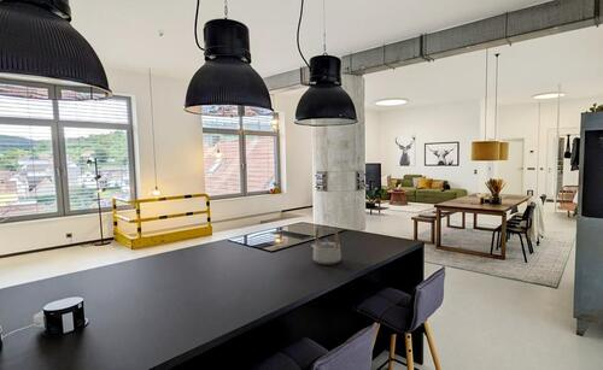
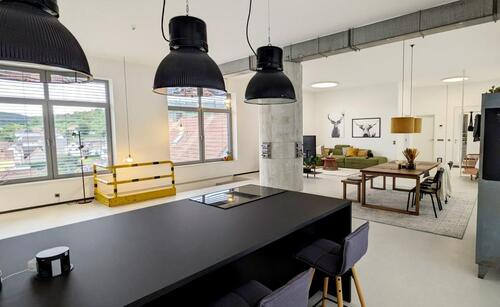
- teapot [310,227,343,266]
